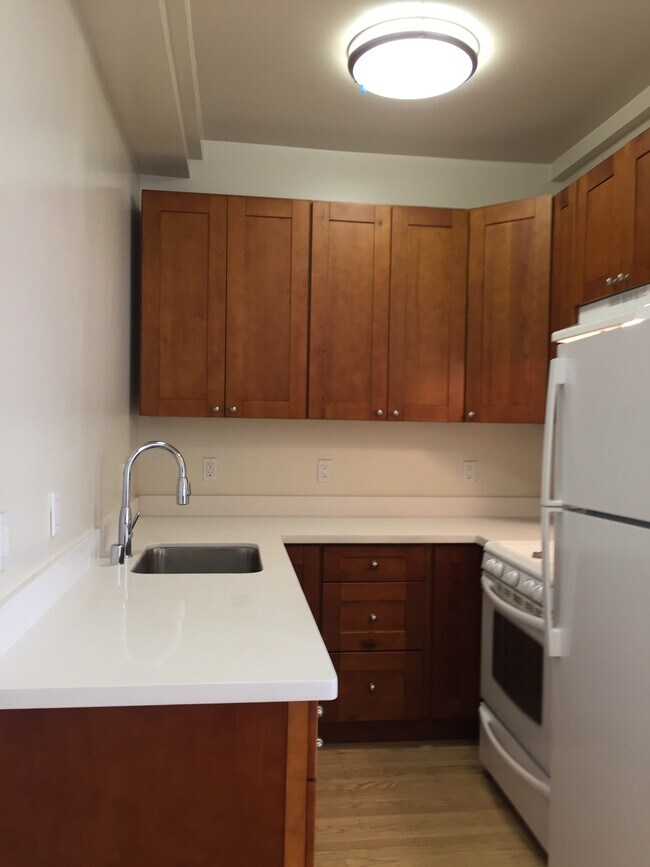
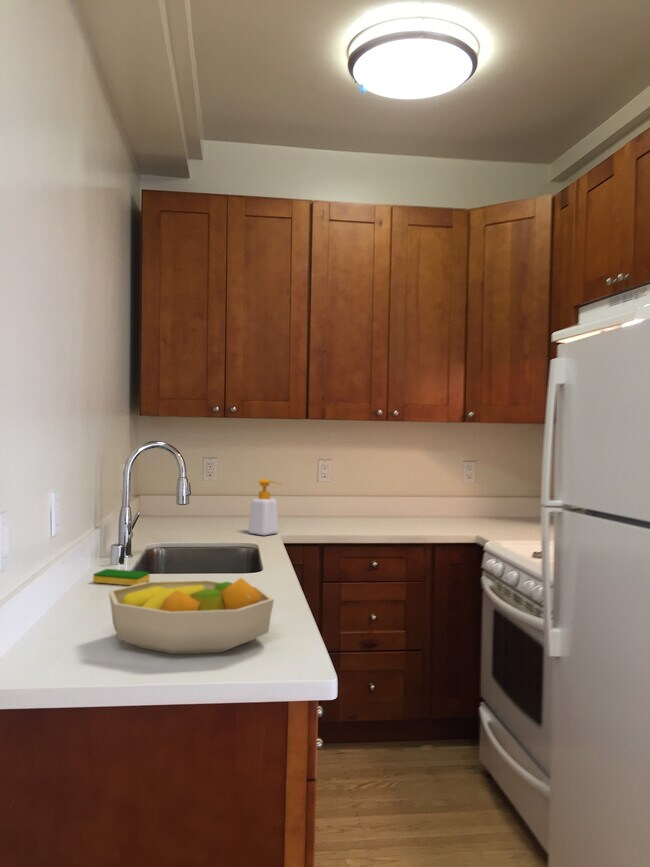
+ fruit bowl [108,577,275,655]
+ dish sponge [92,568,151,586]
+ soap bottle [247,478,283,537]
